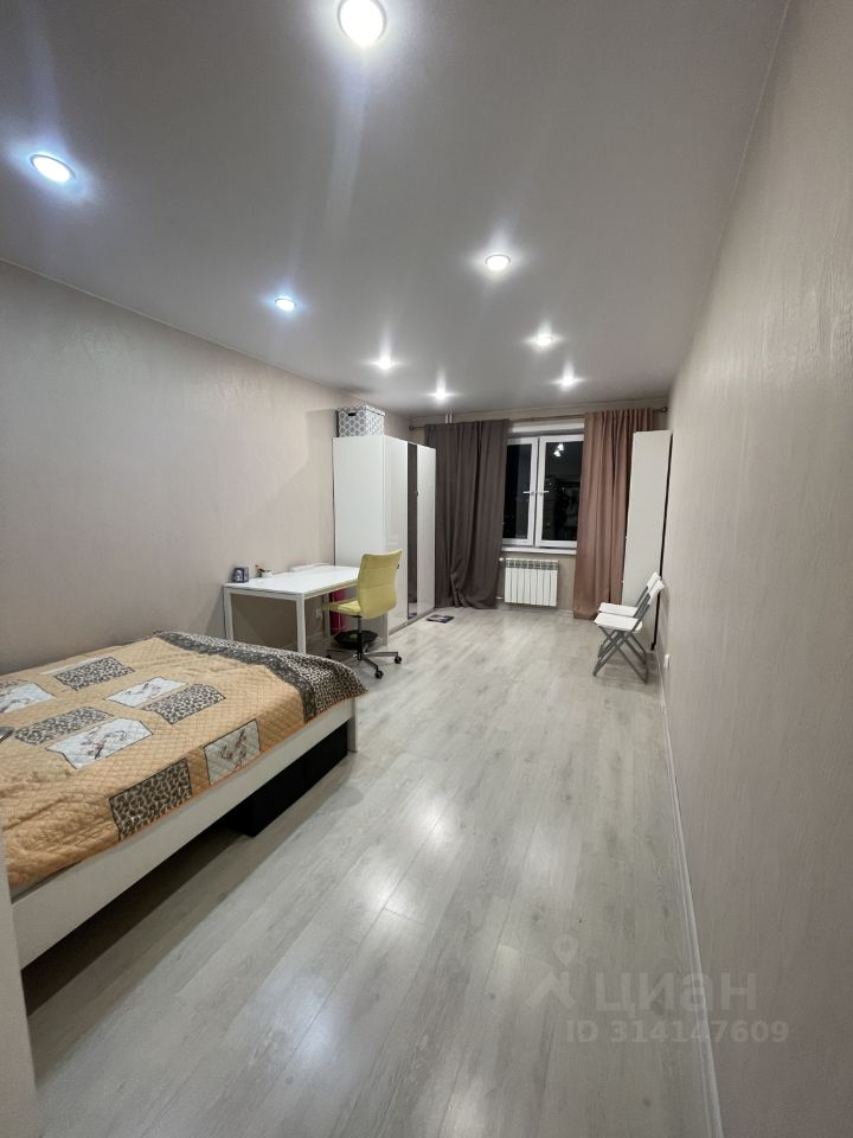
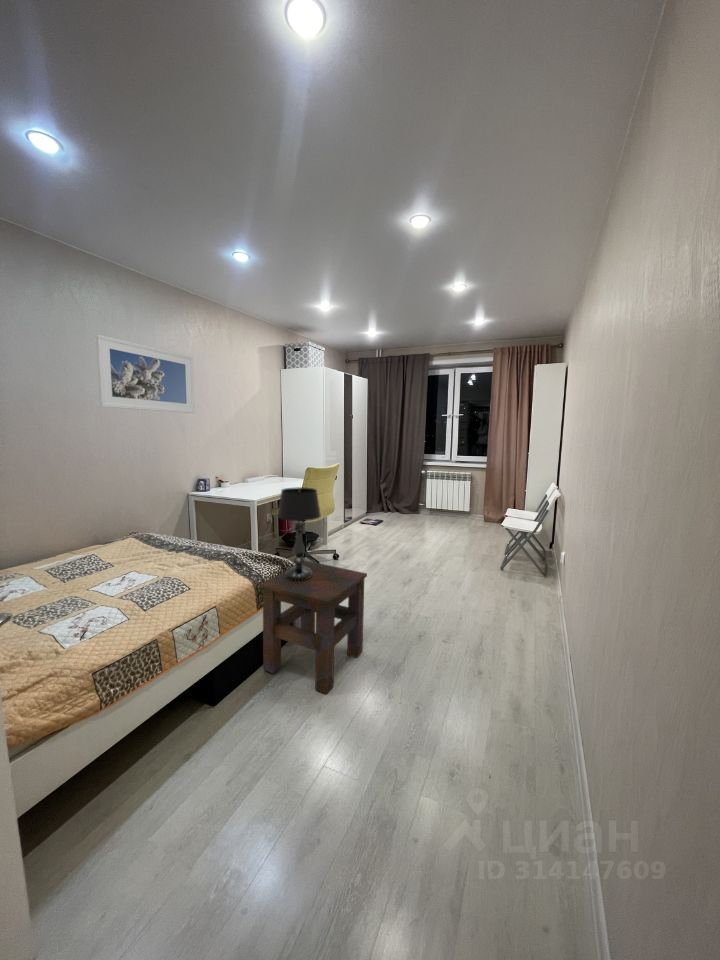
+ table lamp [276,487,322,581]
+ side table [259,560,368,695]
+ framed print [95,334,196,414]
